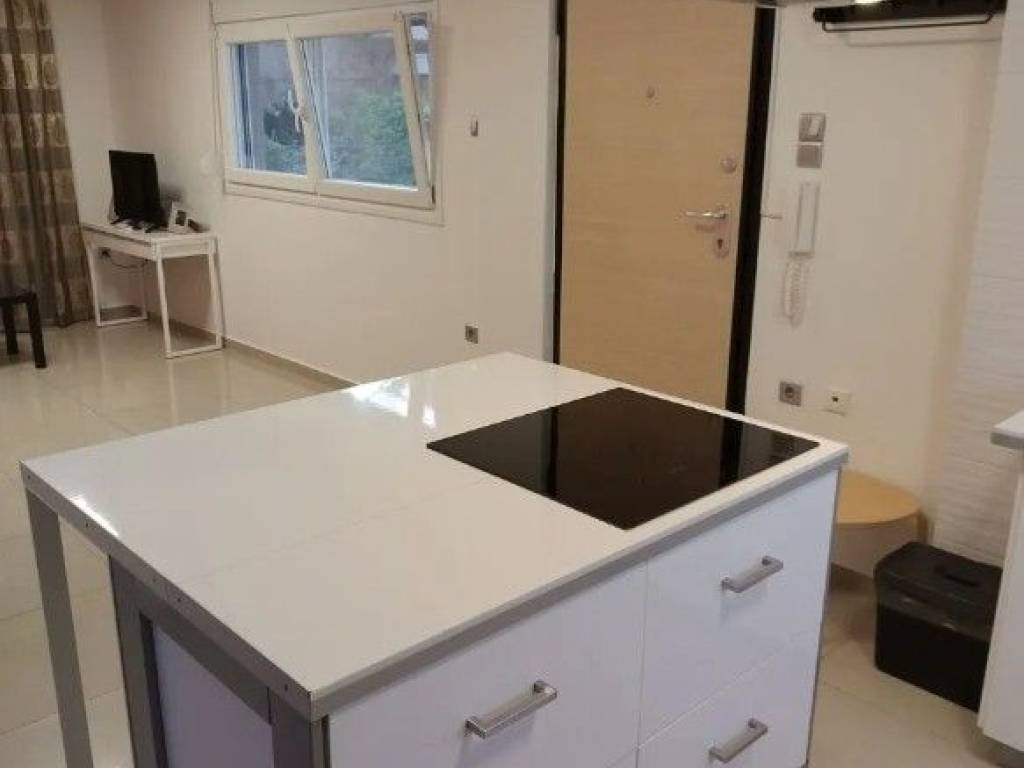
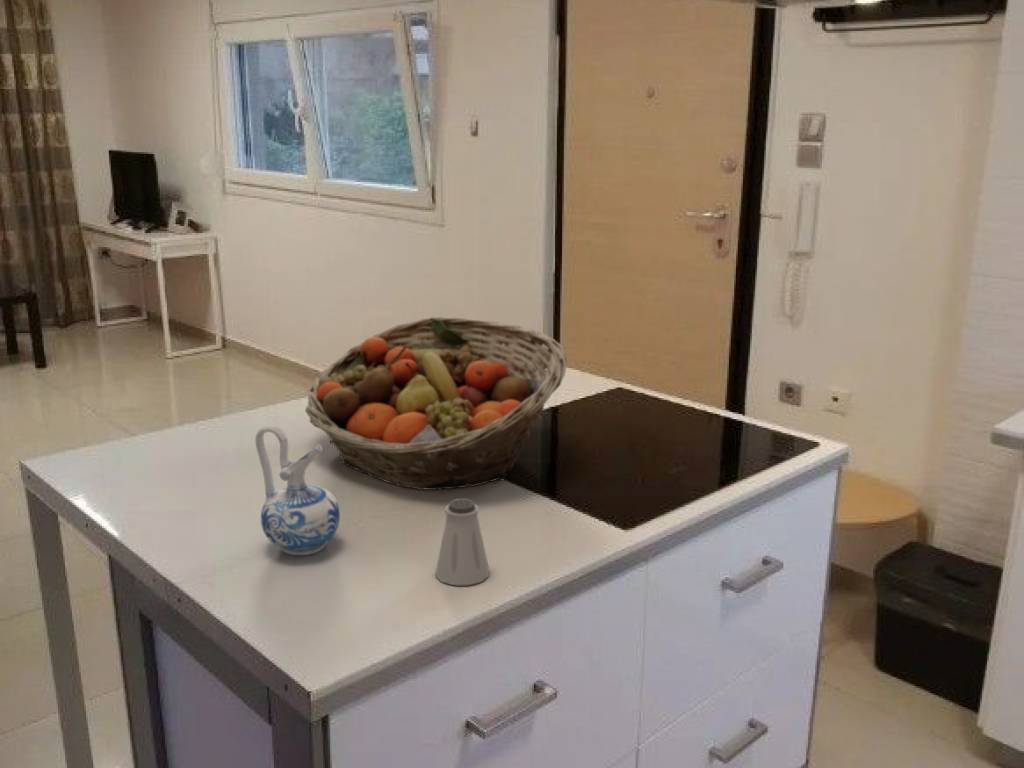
+ fruit basket [304,316,568,491]
+ saltshaker [434,497,490,586]
+ ceramic pitcher [255,424,341,556]
